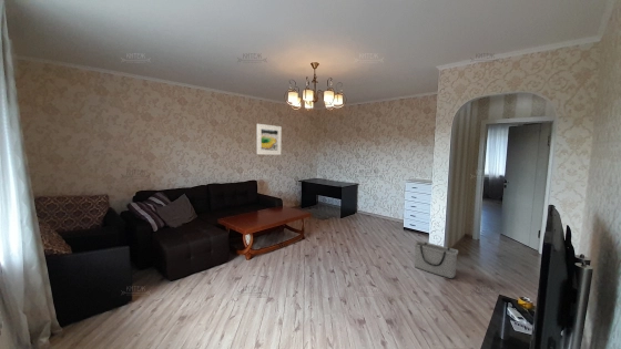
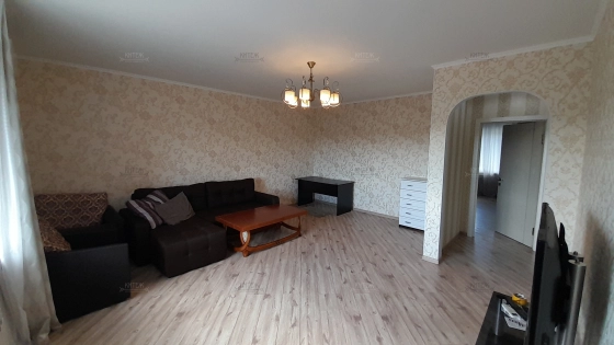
- storage bin [413,239,459,279]
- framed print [256,123,283,156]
